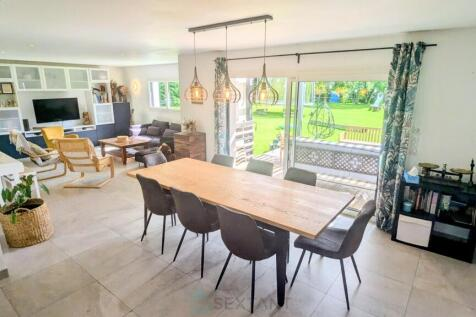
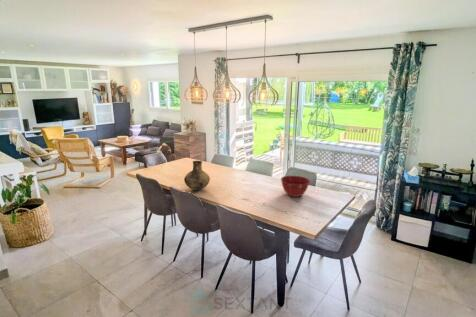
+ vase [183,160,211,191]
+ mixing bowl [280,175,311,198]
